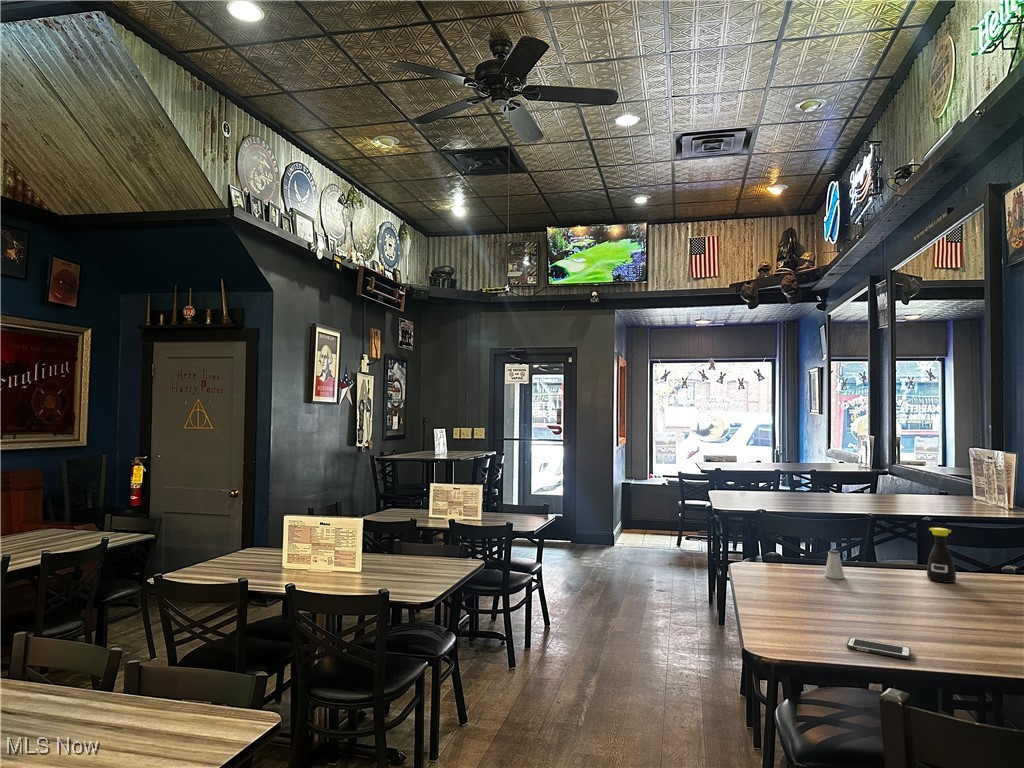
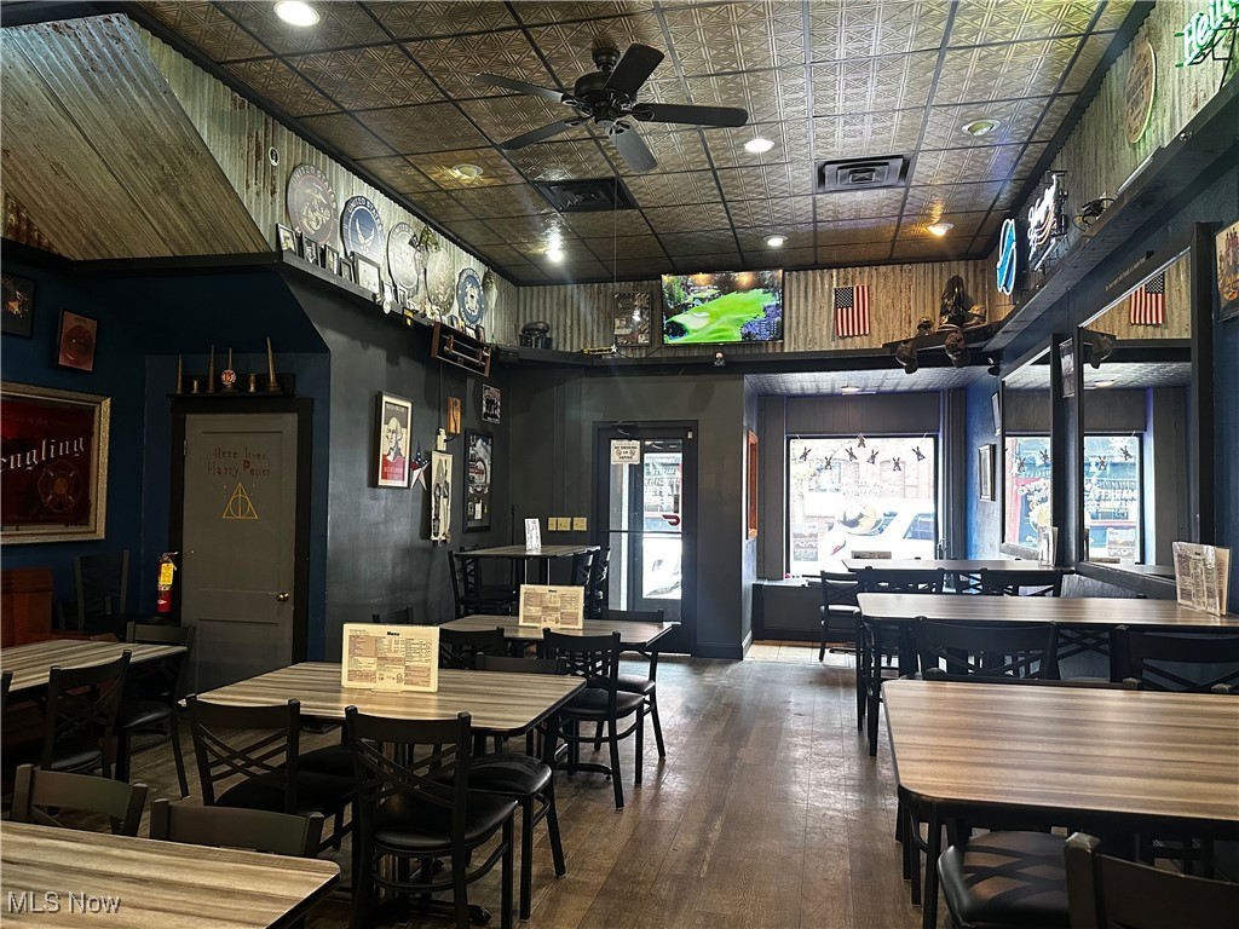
- bottle [926,527,957,584]
- saltshaker [824,549,846,580]
- cell phone [846,637,912,660]
